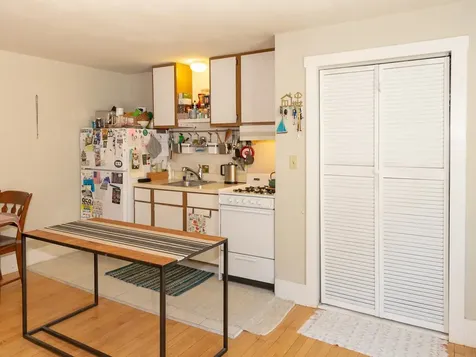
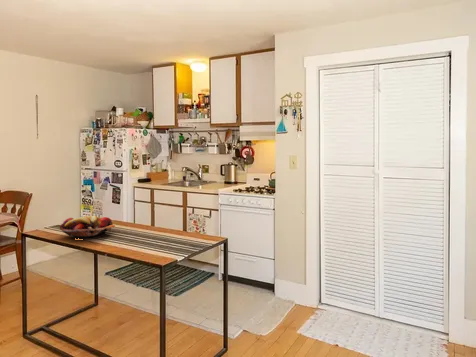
+ fruit basket [59,215,116,239]
